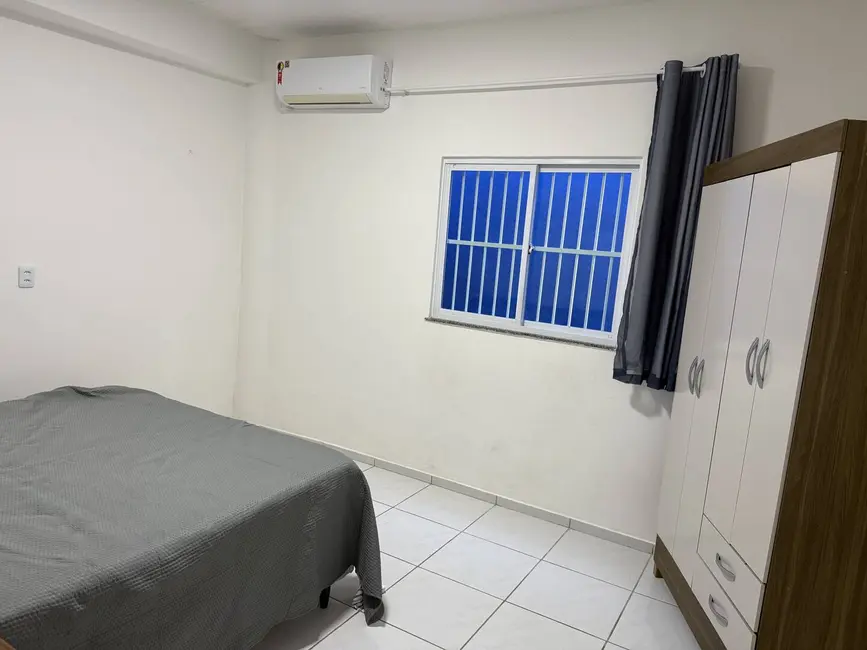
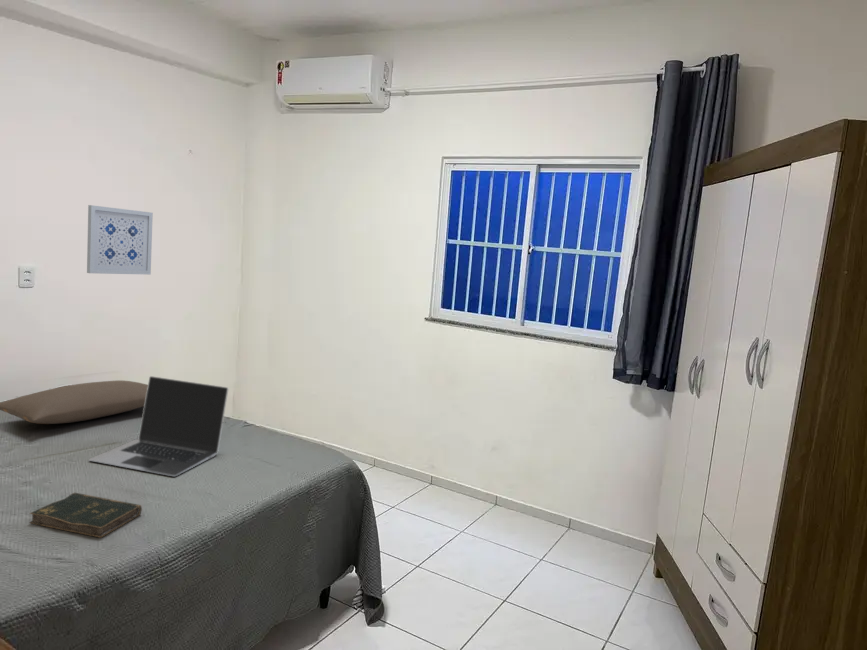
+ wall art [86,204,154,276]
+ pillow [0,379,148,425]
+ bible [29,492,143,539]
+ laptop [88,375,230,477]
